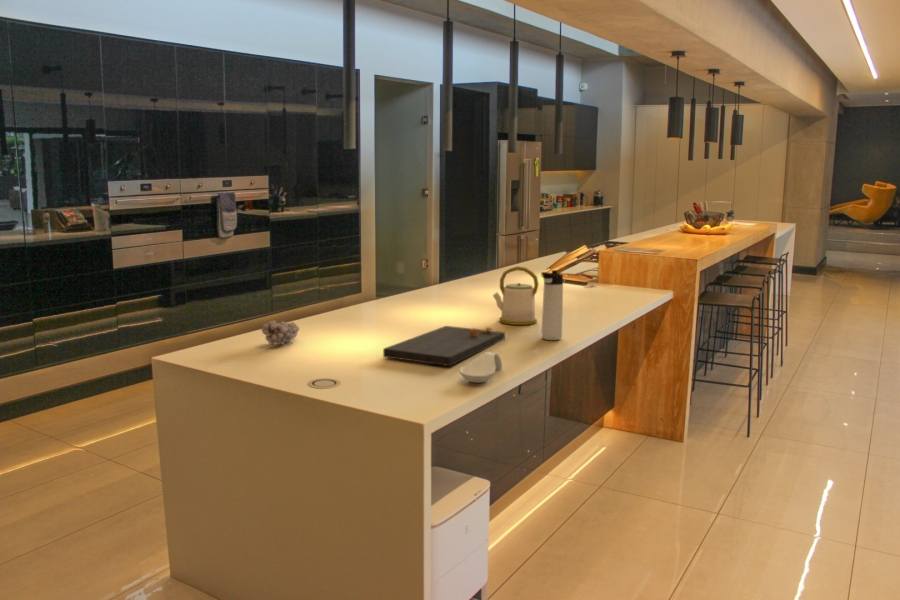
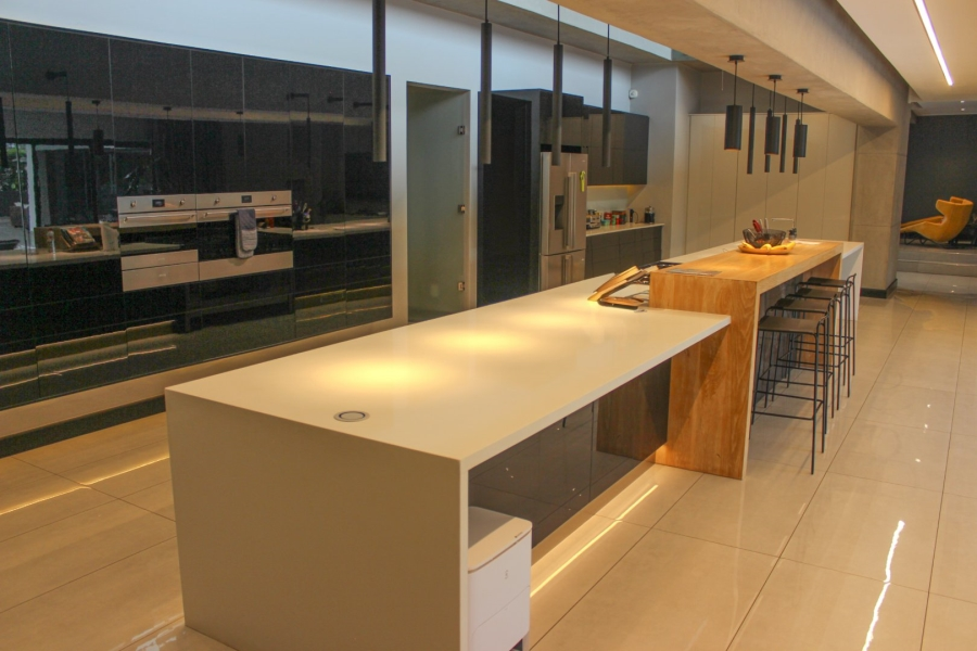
- thermos bottle [540,269,564,341]
- fruit [260,319,300,346]
- cutting board [382,325,506,367]
- kettle [492,265,540,326]
- spoon rest [458,351,503,384]
